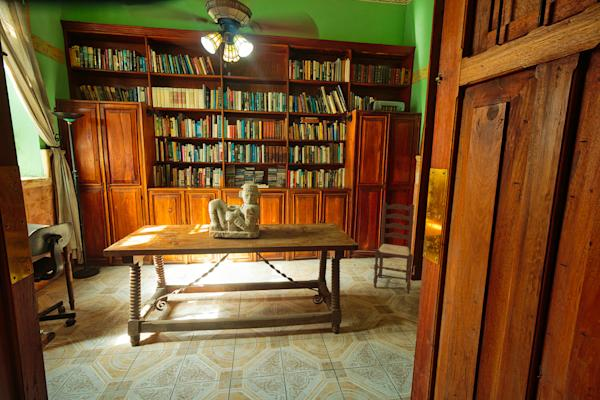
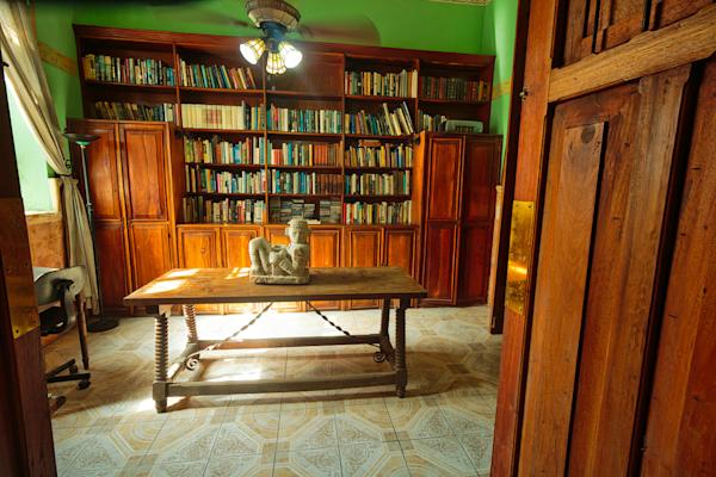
- dining chair [372,202,415,295]
